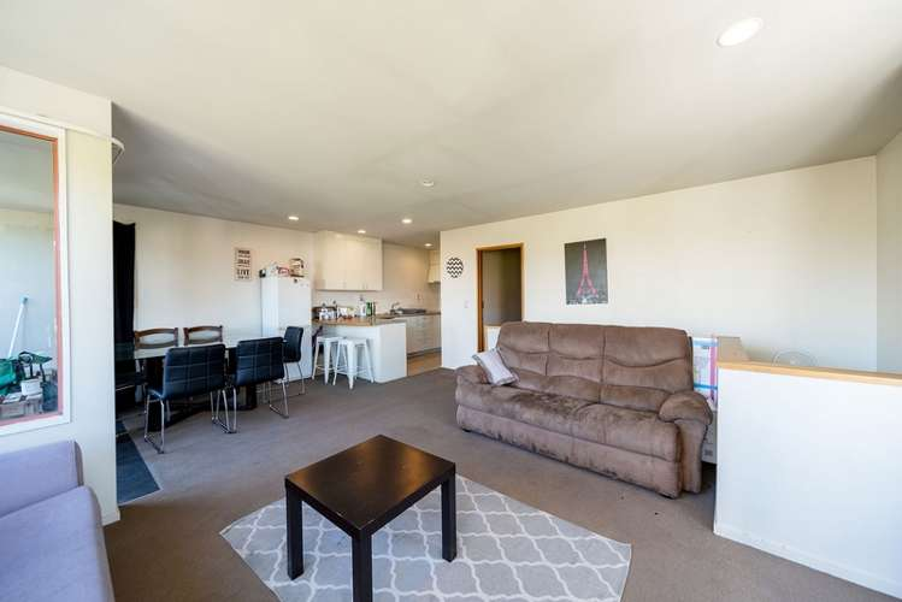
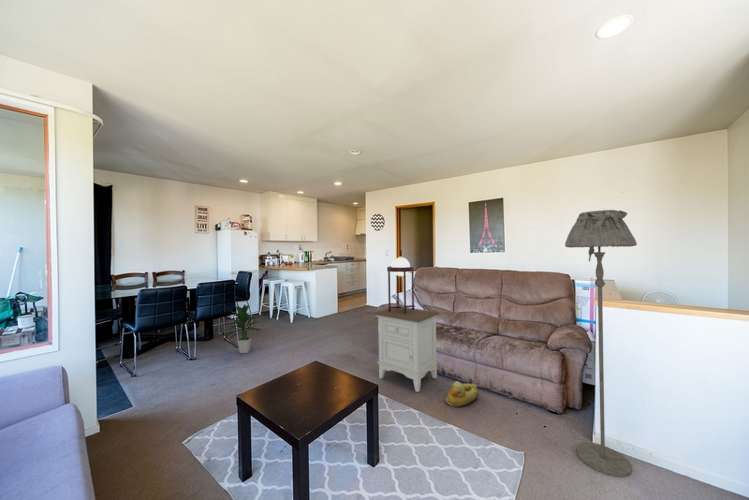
+ floor lamp [564,209,638,478]
+ nightstand [372,307,440,393]
+ table lamp [386,255,416,314]
+ indoor plant [223,303,264,354]
+ rubber duck [444,380,479,408]
